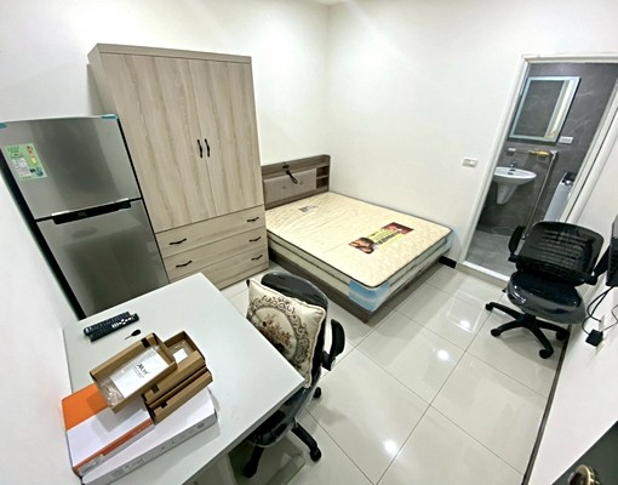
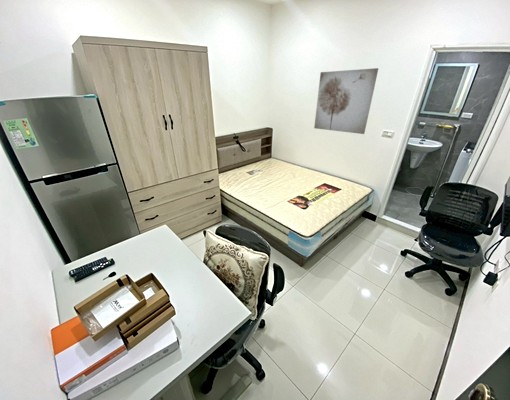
+ wall art [313,67,379,135]
